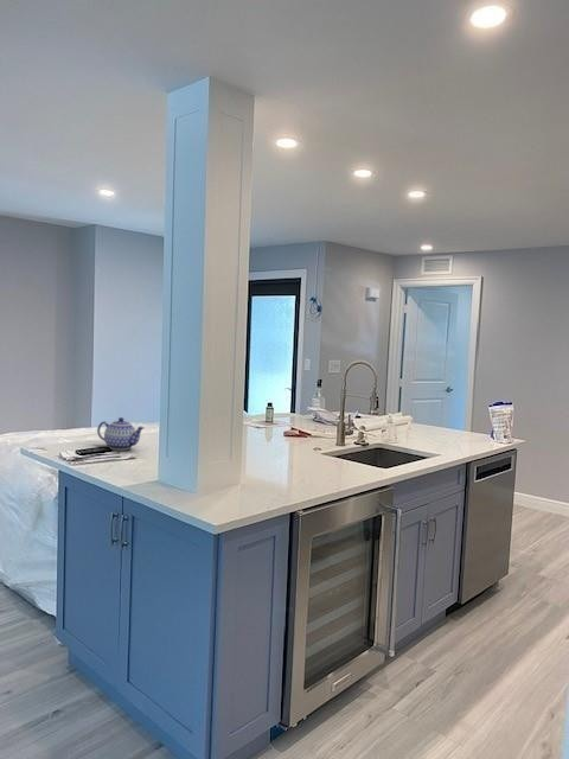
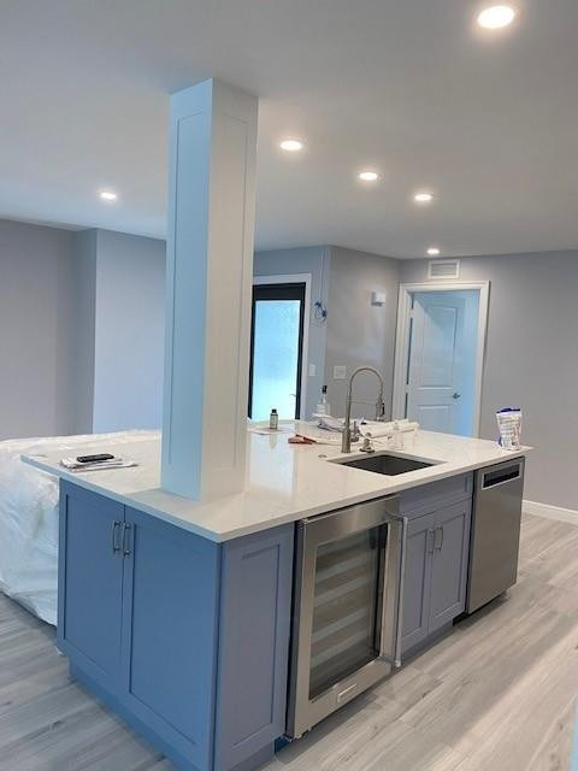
- teapot [96,416,146,451]
